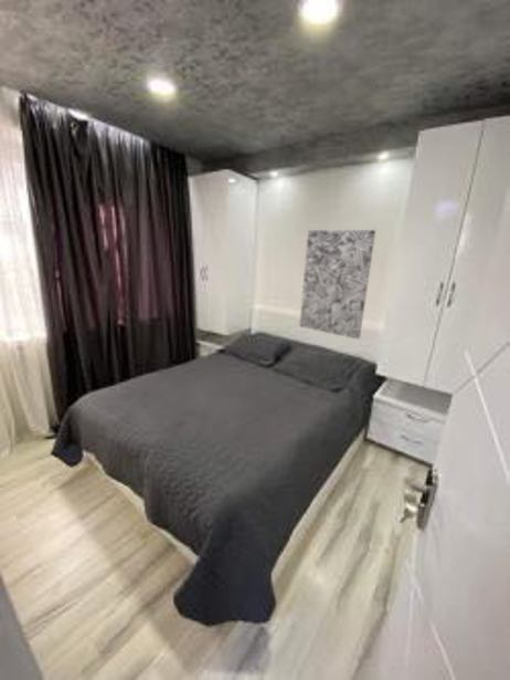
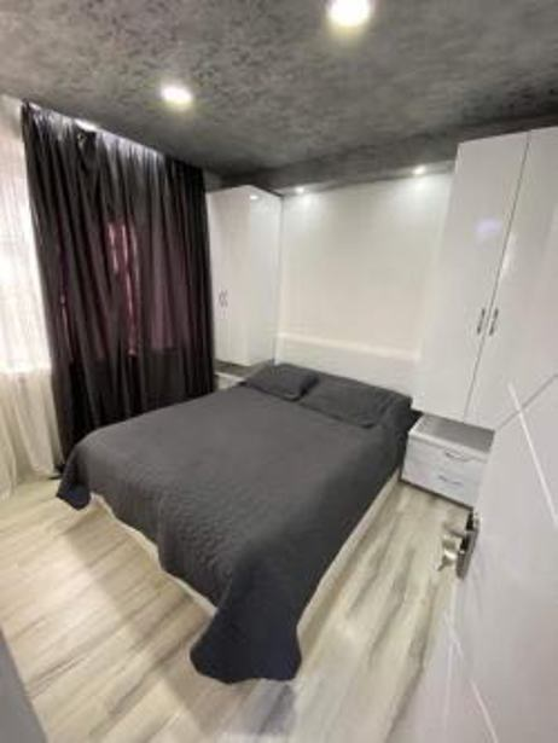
- wall art [298,229,376,341]
